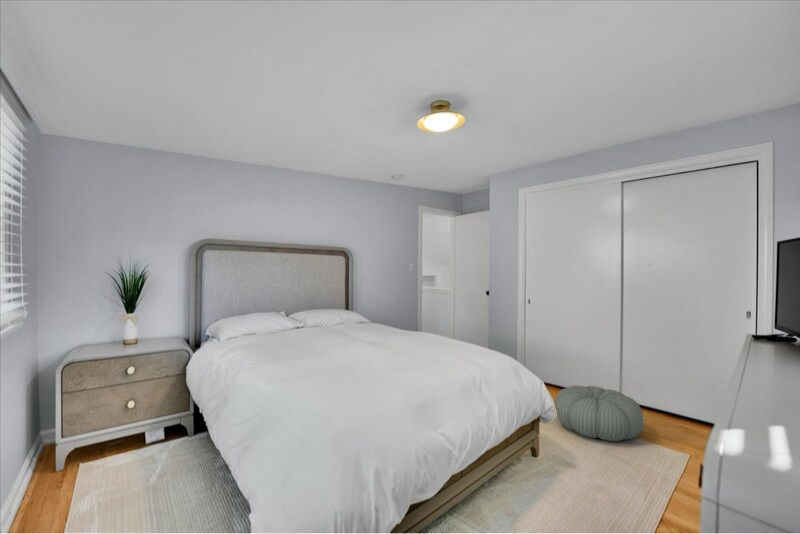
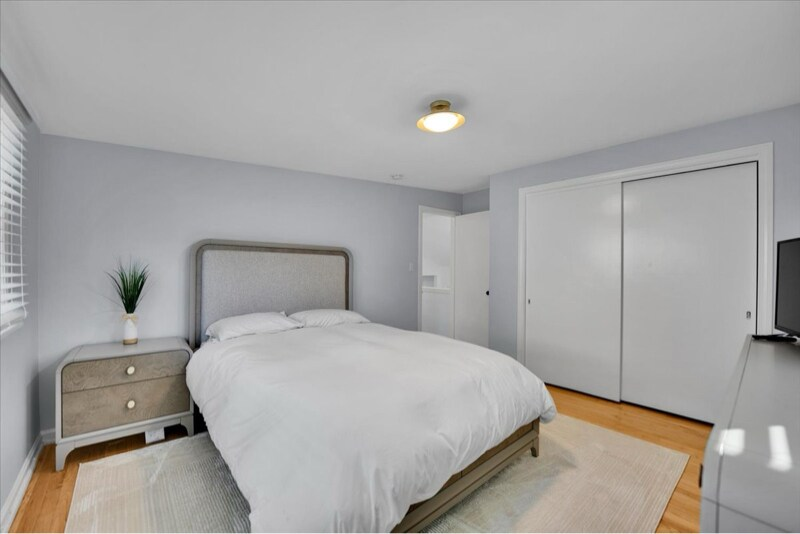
- pouf [553,385,644,442]
